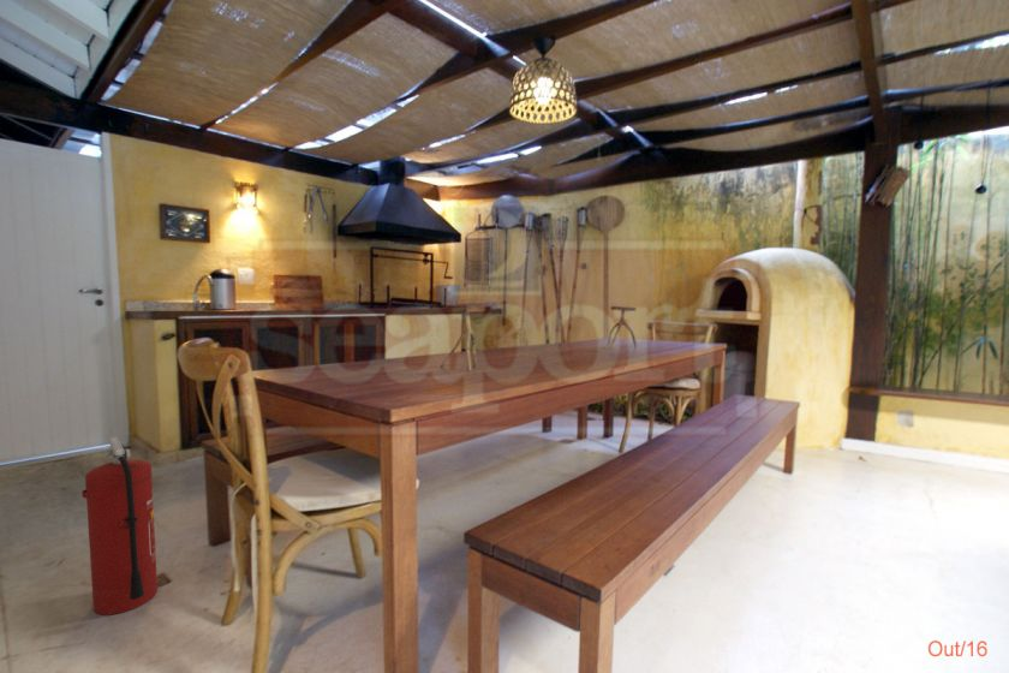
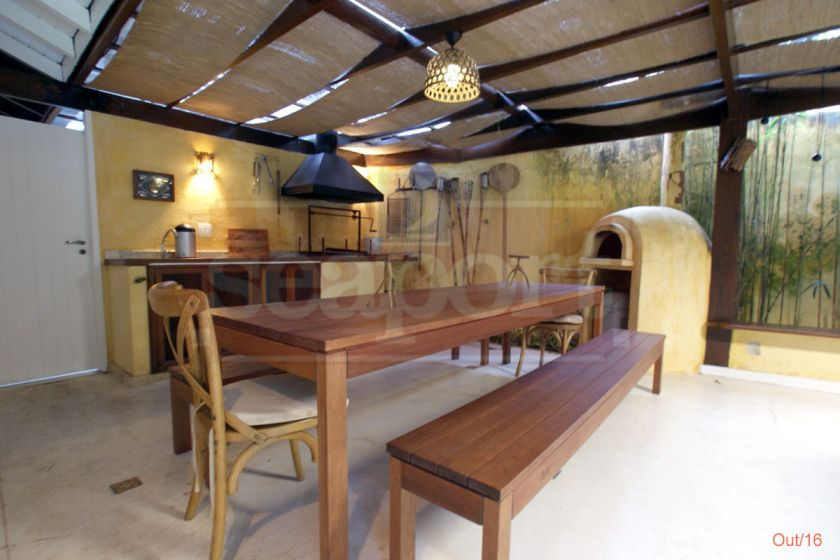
- fire extinguisher [80,436,159,617]
